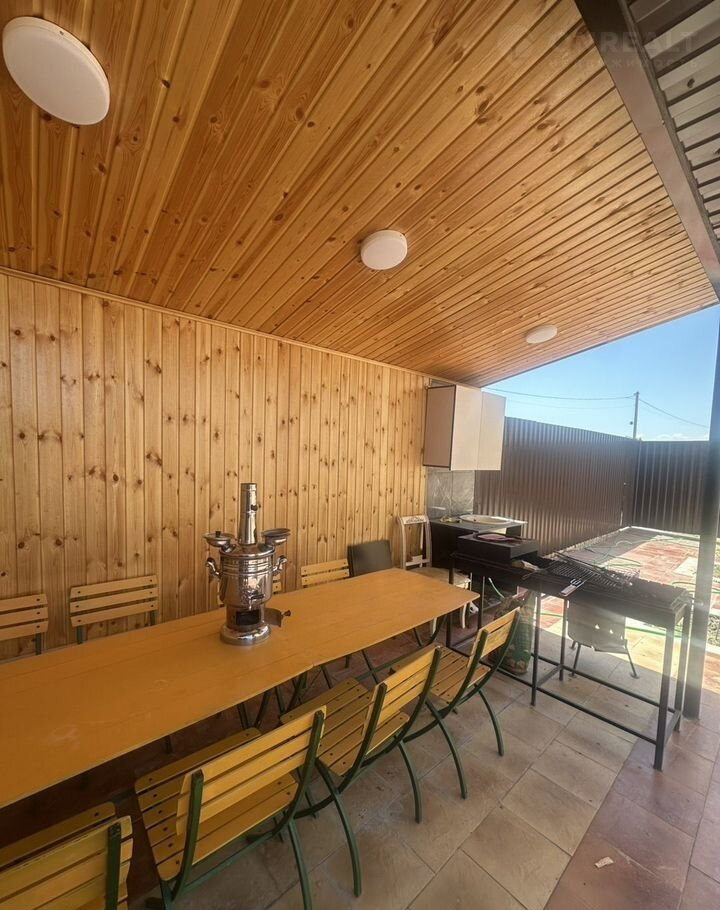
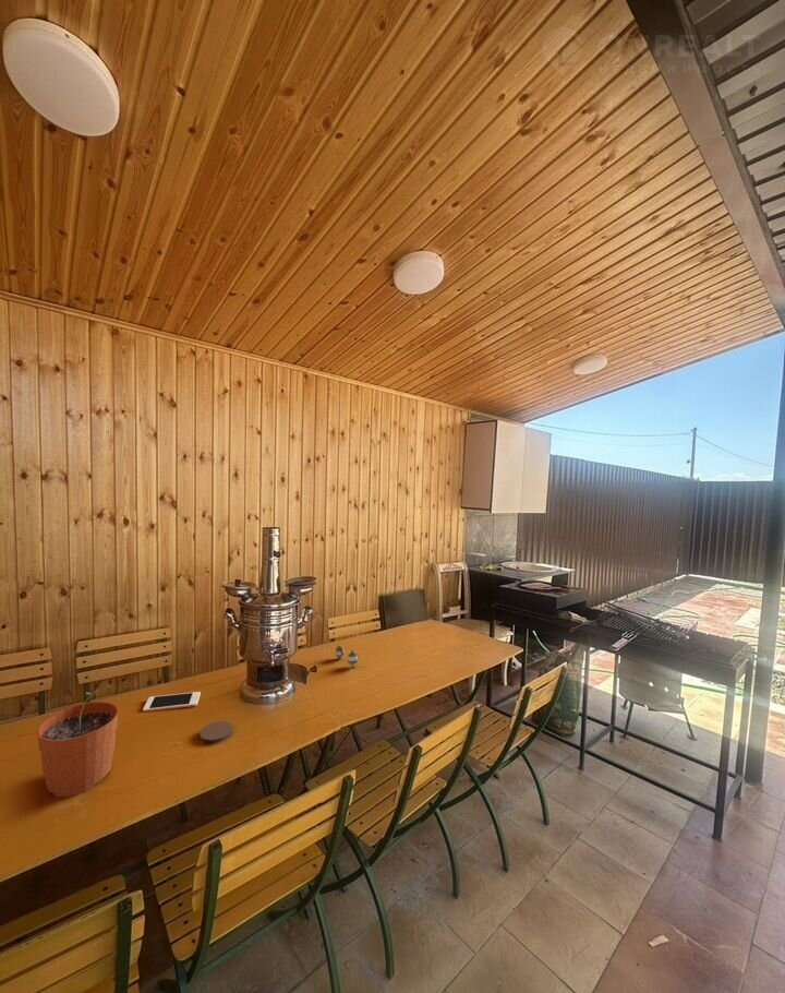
+ plant pot [36,689,120,798]
+ coaster [198,720,233,744]
+ teapot [335,645,360,669]
+ cell phone [142,691,202,713]
